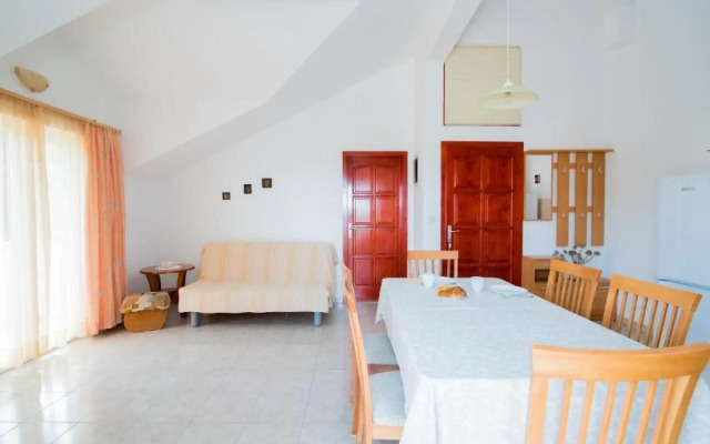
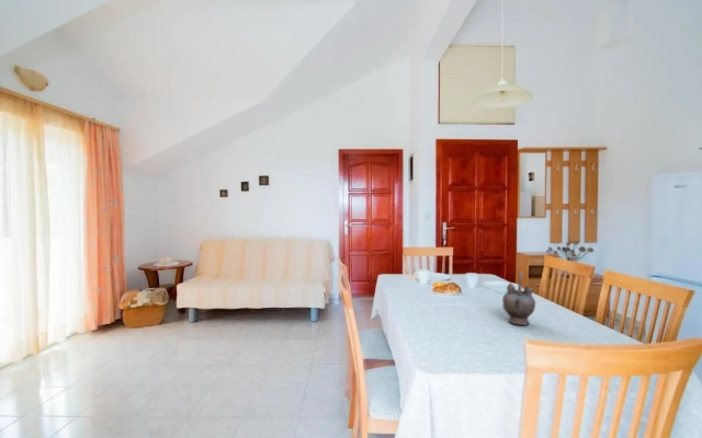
+ teapot [501,270,536,326]
